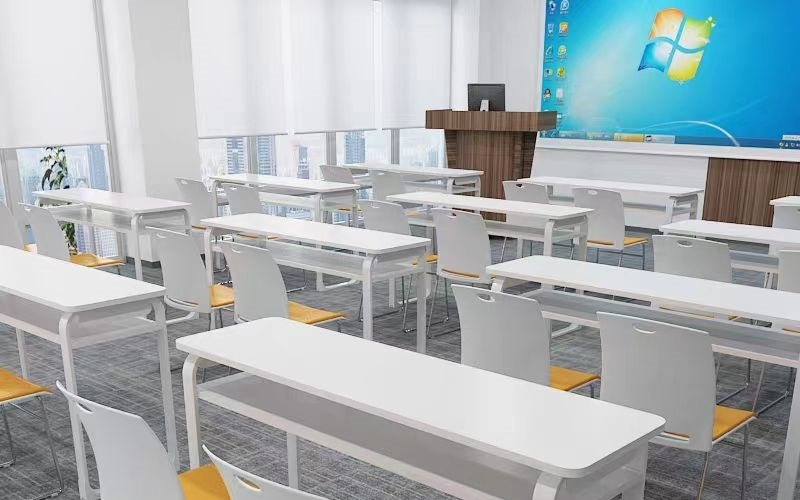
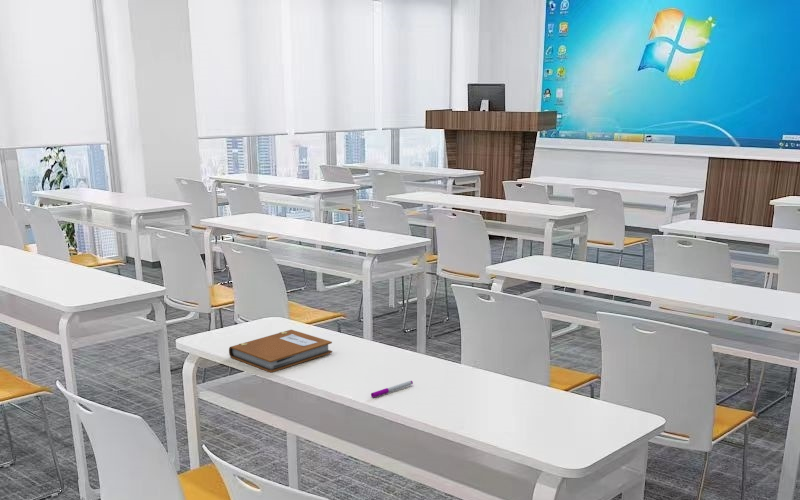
+ notebook [228,329,333,373]
+ pen [370,380,414,398]
